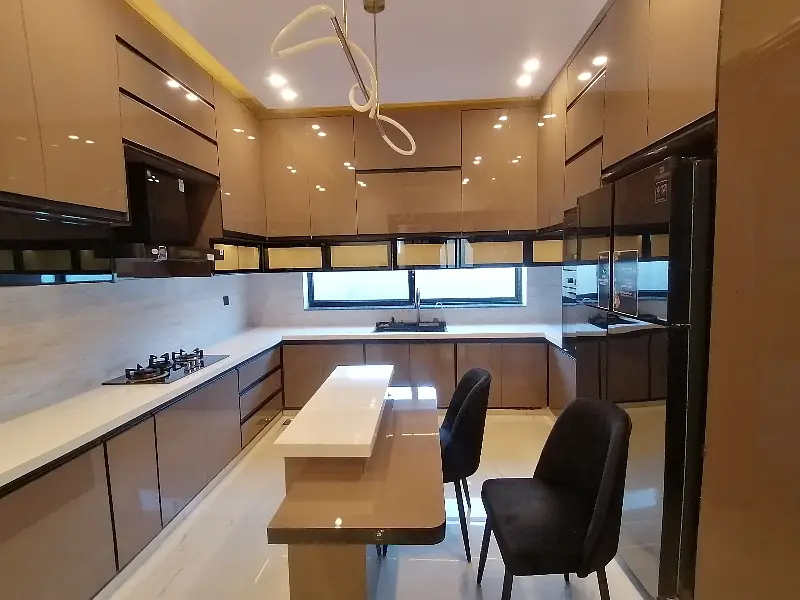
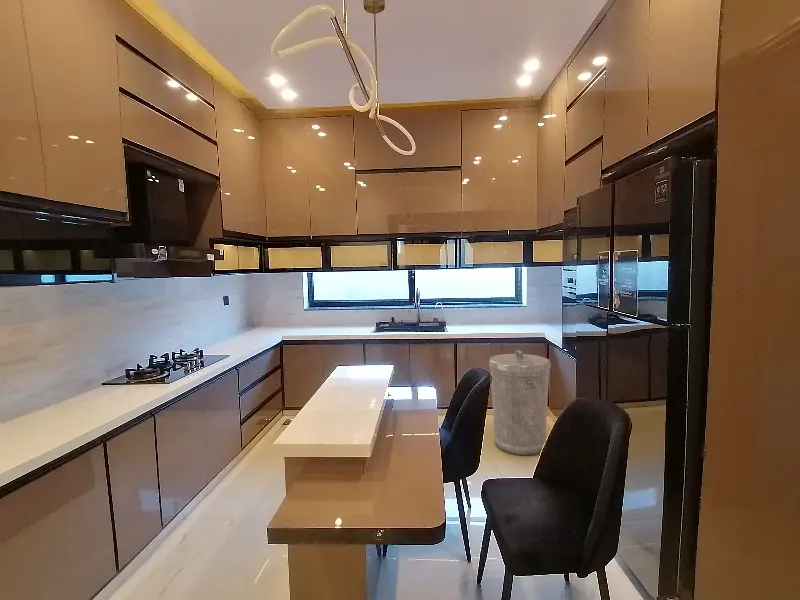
+ trash can [488,349,552,456]
